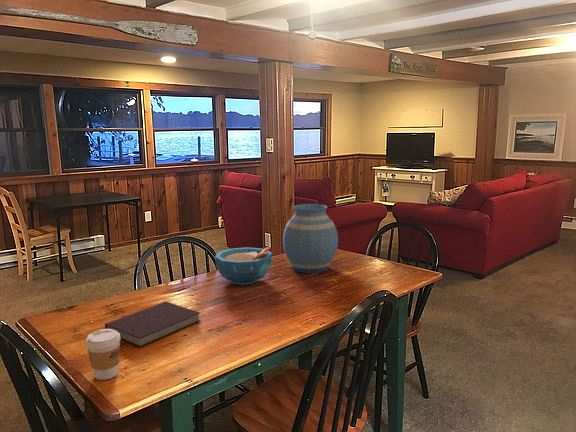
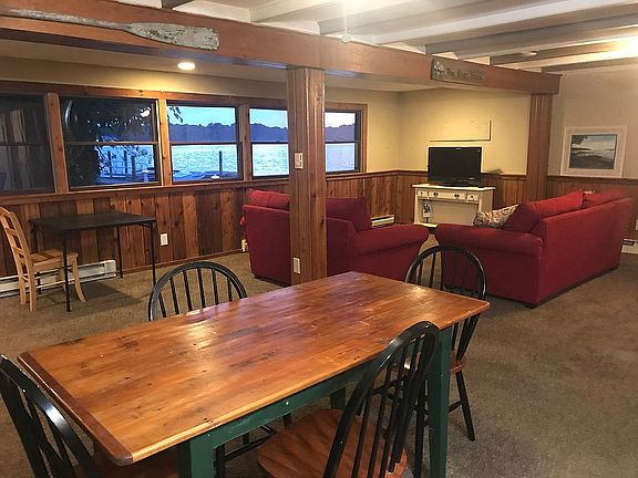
- vase [282,203,339,274]
- notebook [104,301,202,348]
- coffee cup [85,328,121,381]
- bowl [214,246,273,286]
